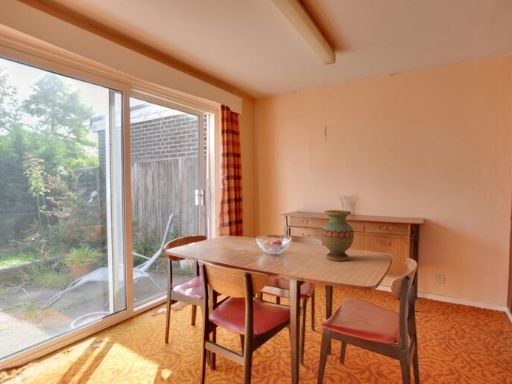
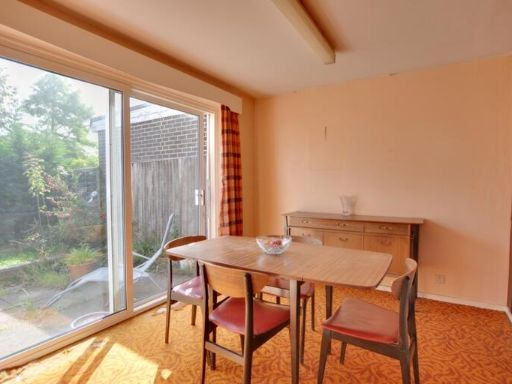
- vase [321,209,355,262]
